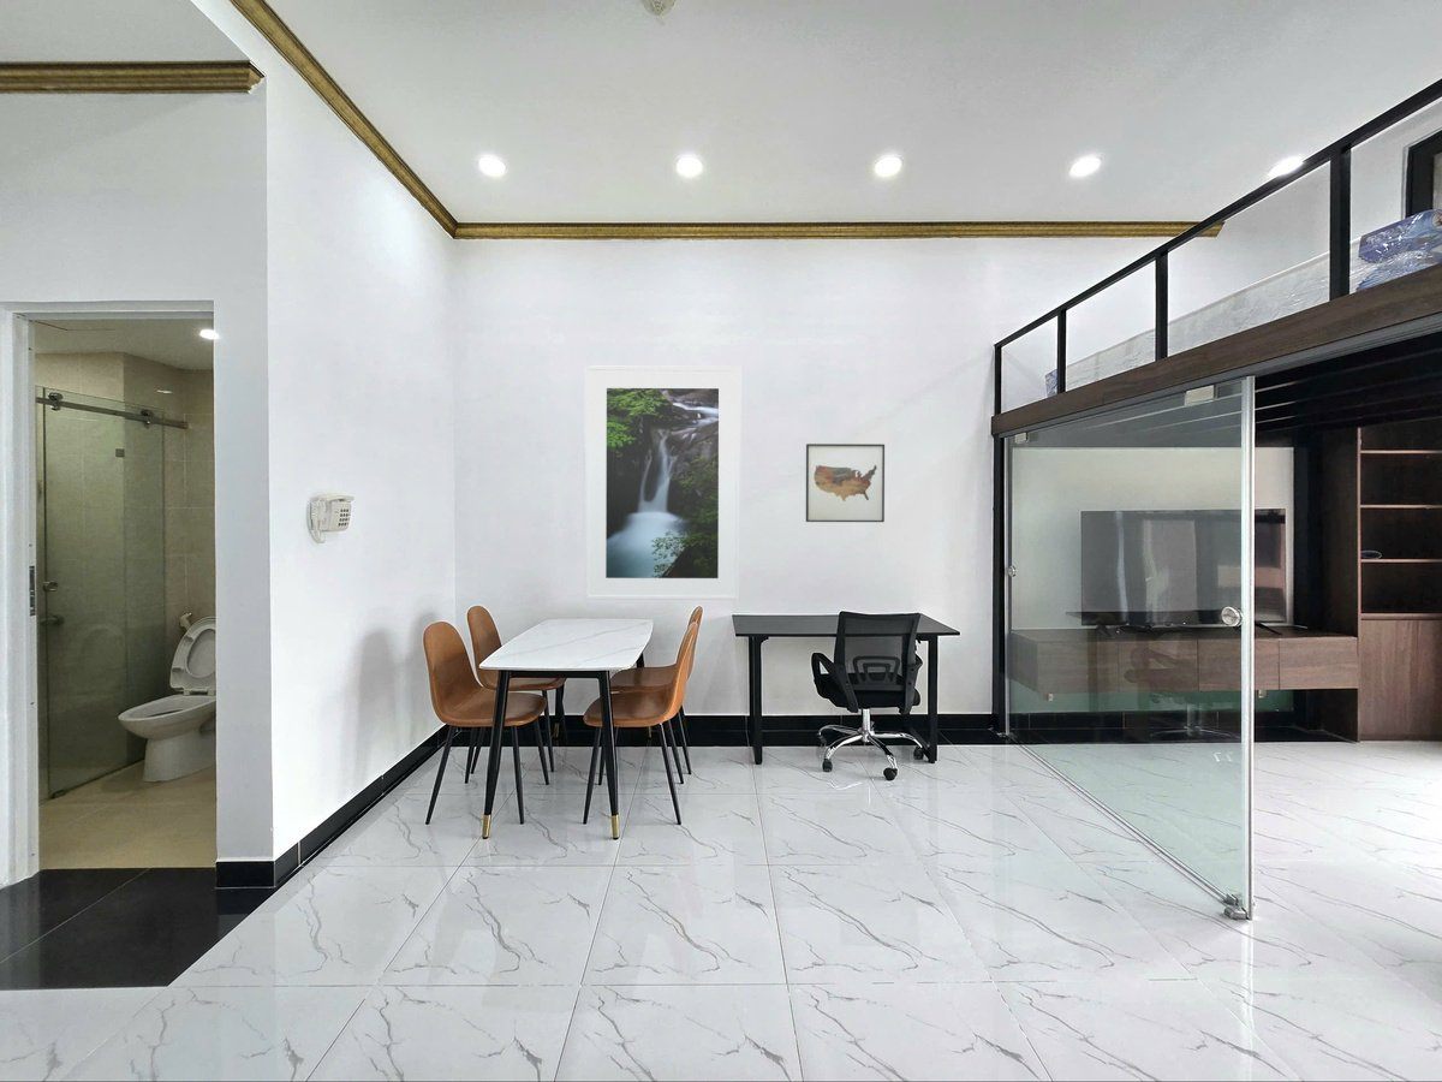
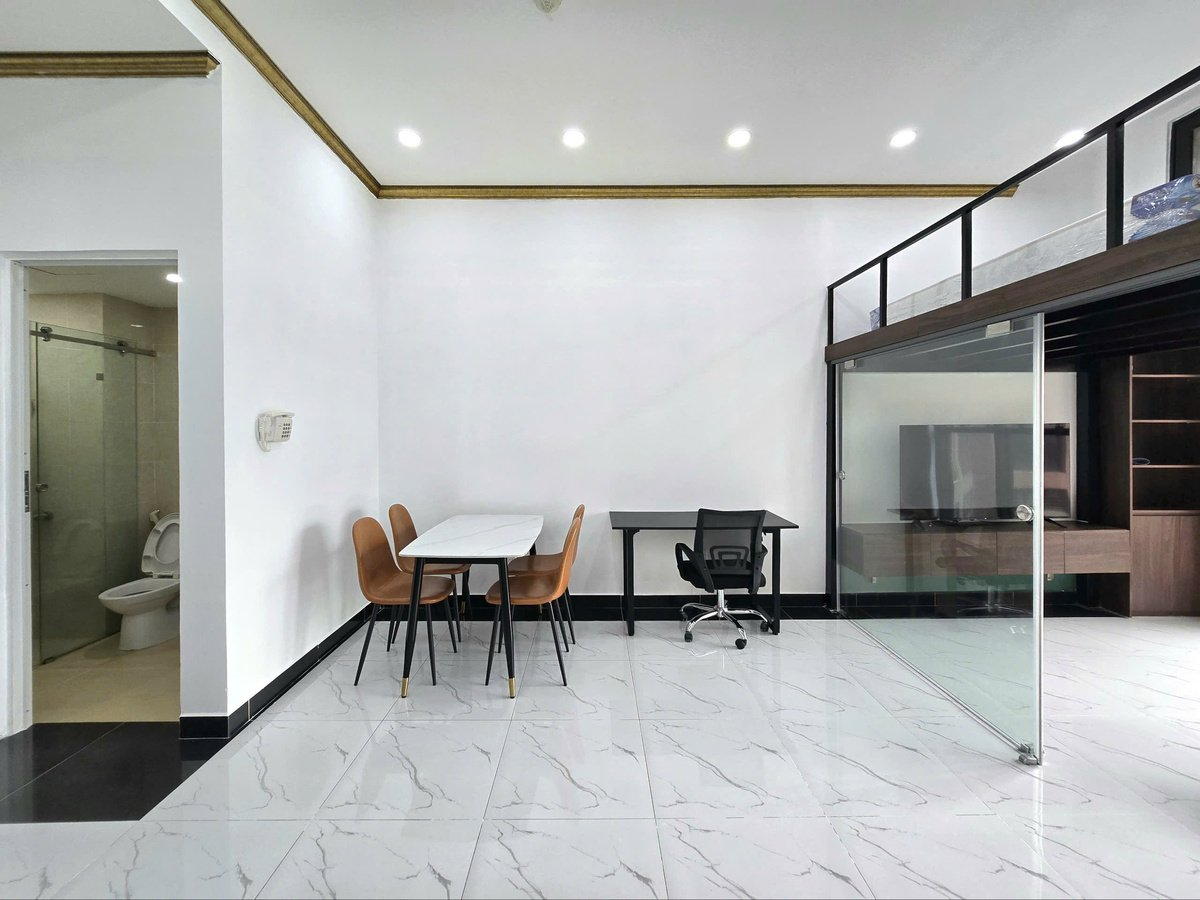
- wall art [805,442,886,523]
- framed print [583,364,741,601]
